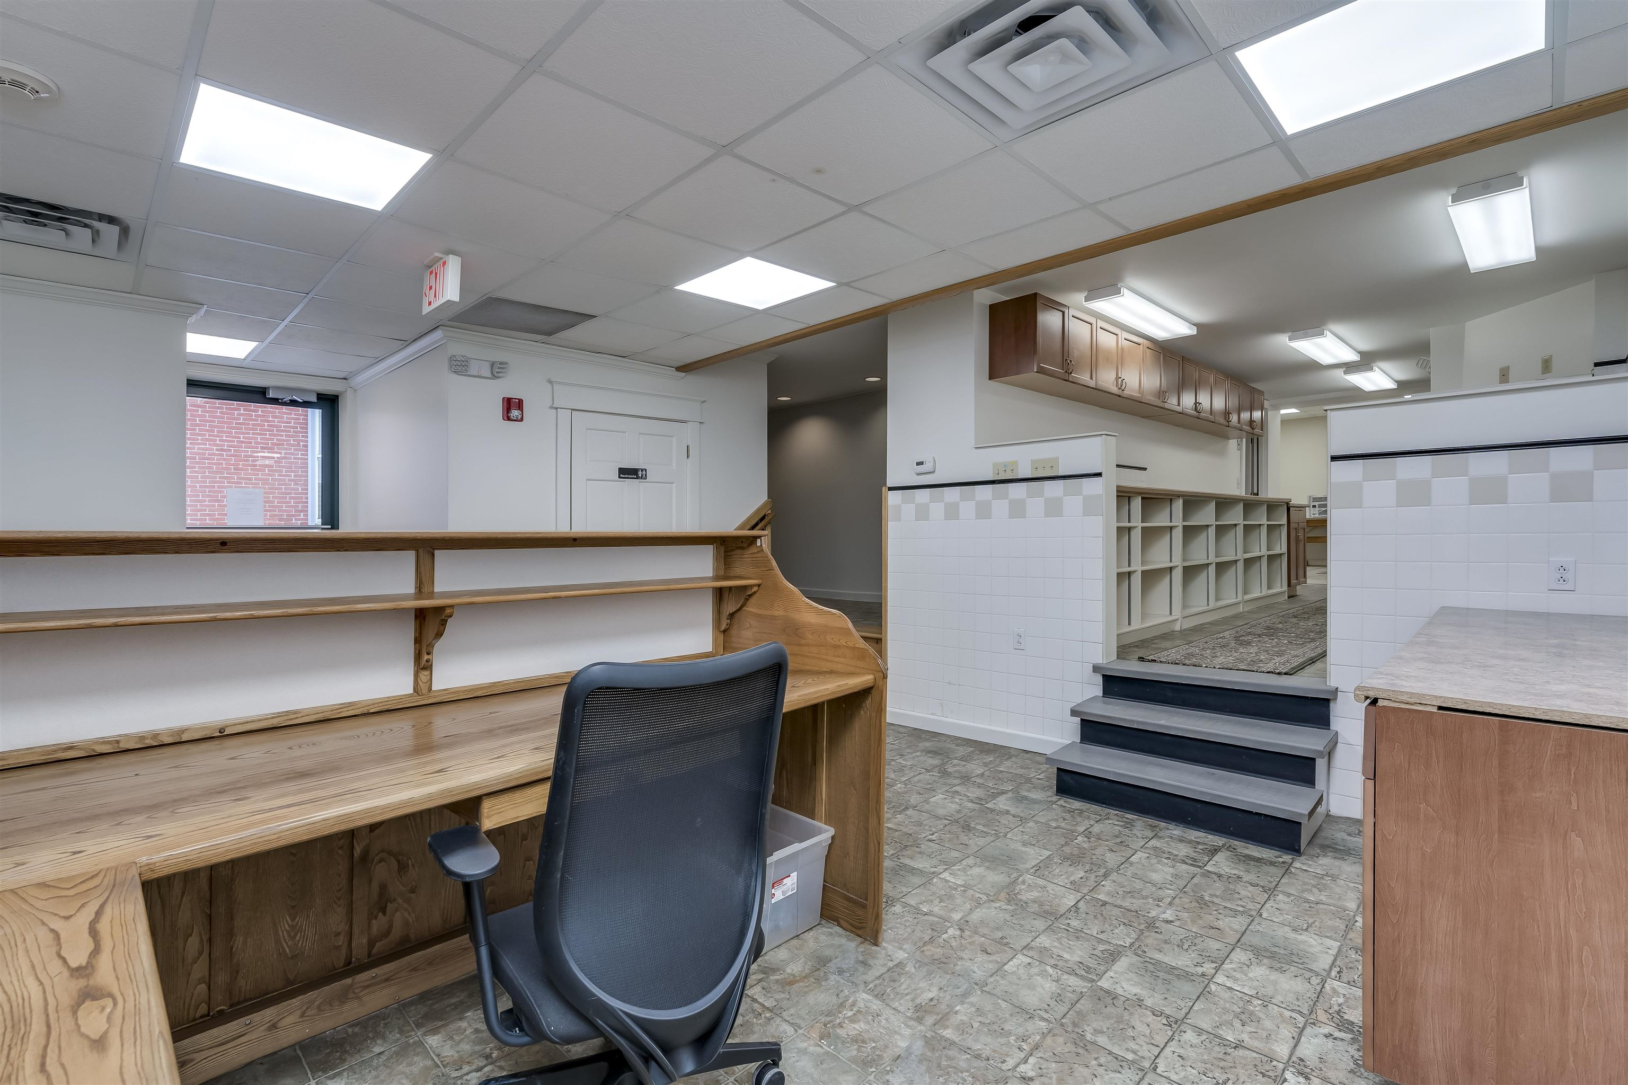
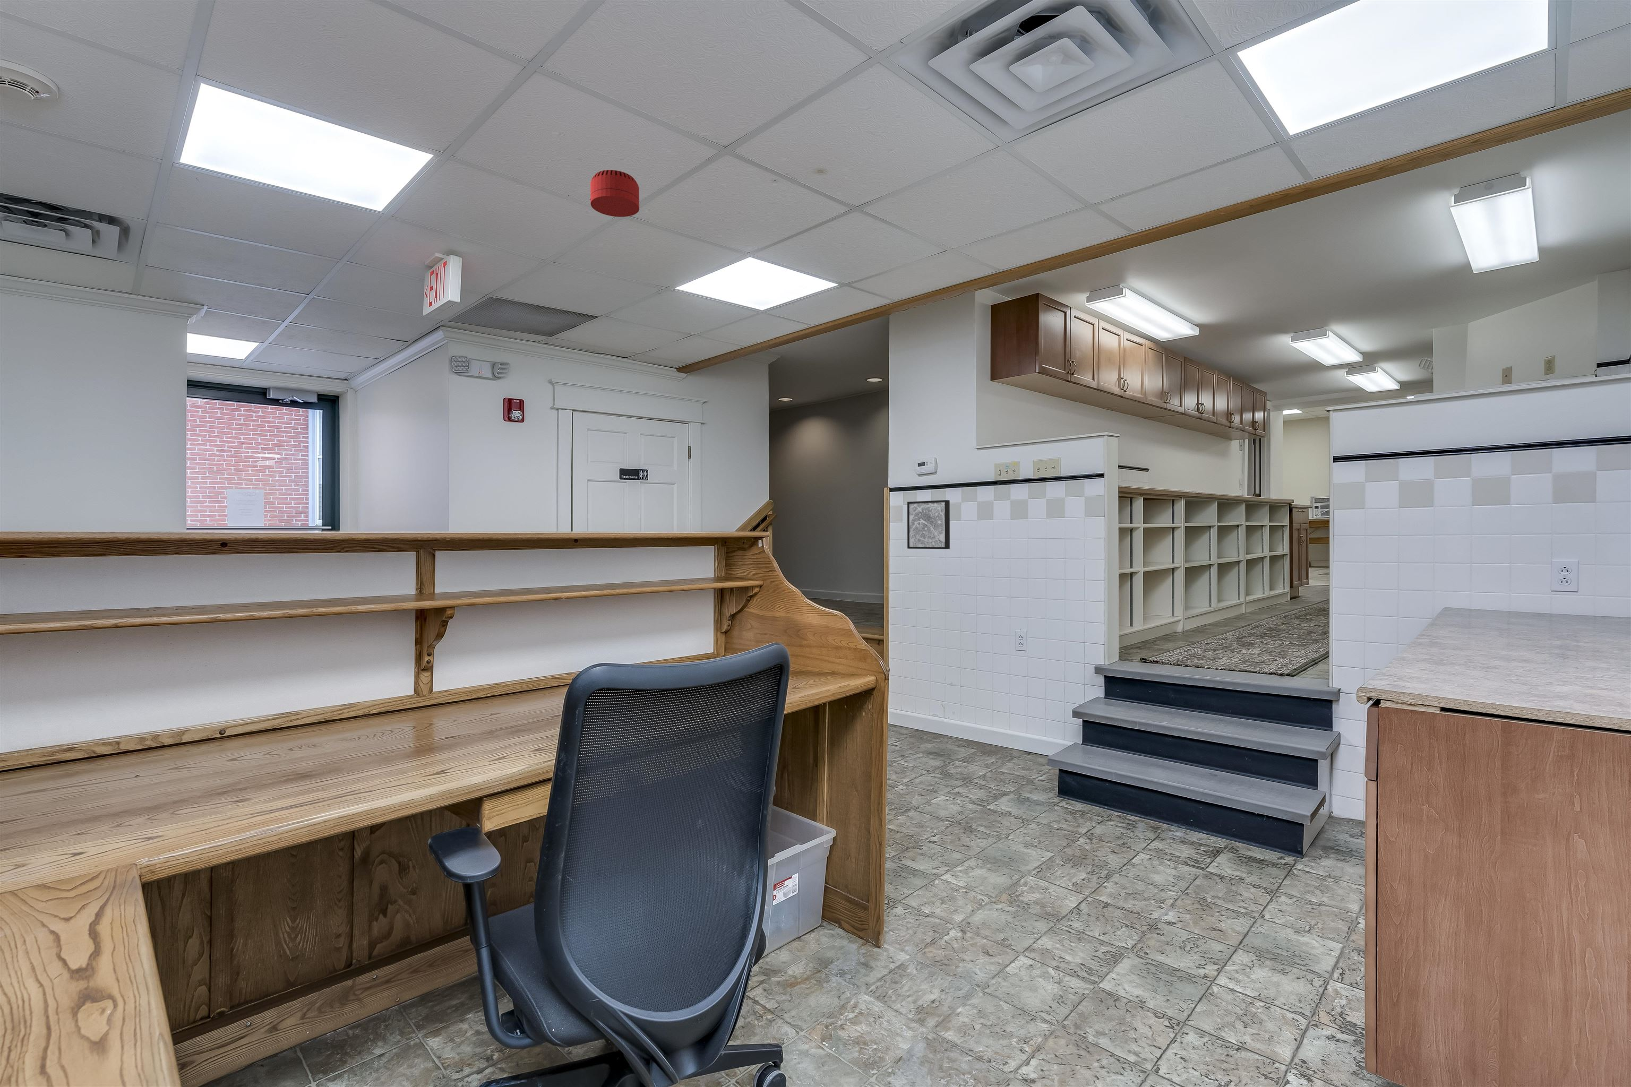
+ wall art [907,500,950,550]
+ smoke detector [590,170,640,217]
